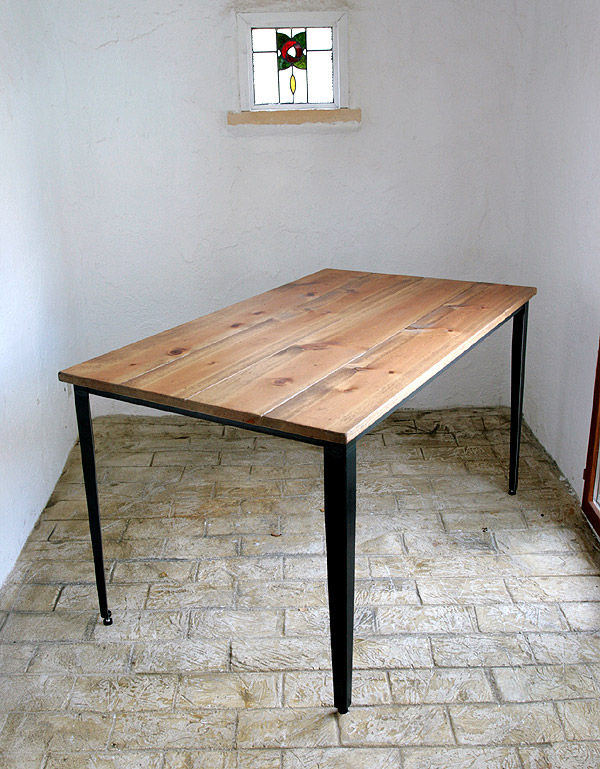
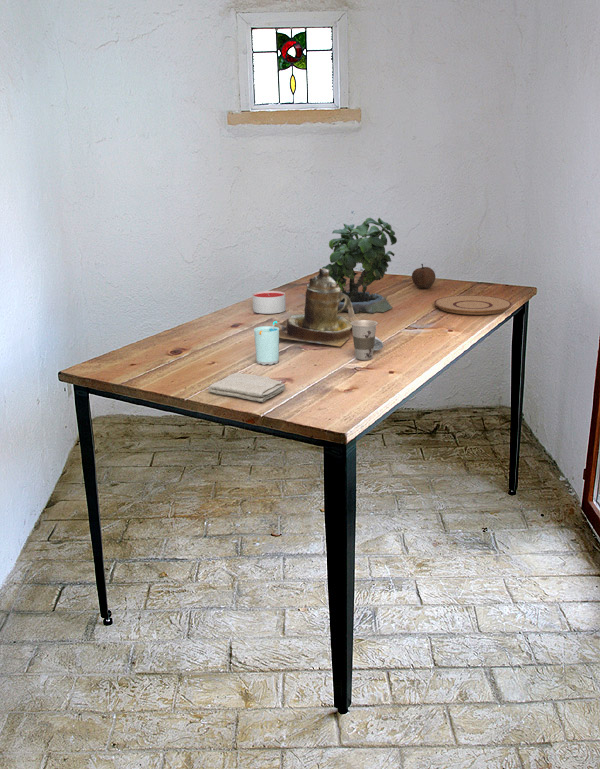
+ fruit [411,263,436,289]
+ cup [253,320,280,366]
+ cup [351,319,384,361]
+ plate [433,294,513,316]
+ washcloth [207,372,287,403]
+ candle [252,290,287,315]
+ teapot [274,268,360,347]
+ potted plant [321,210,398,314]
